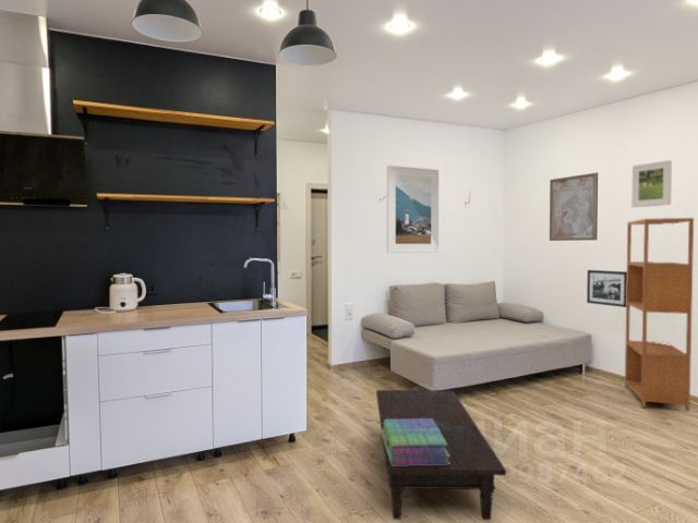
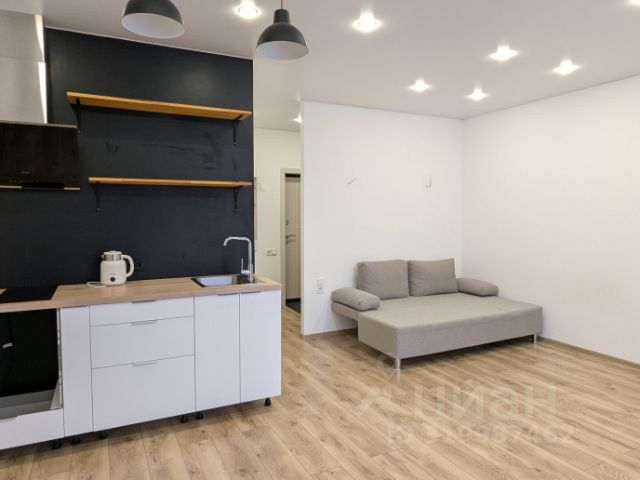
- bookshelf [624,217,695,412]
- stack of books [381,418,450,466]
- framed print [630,159,673,209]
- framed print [386,165,440,254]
- wall art [549,171,599,242]
- picture frame [586,269,627,308]
- coffee table [375,389,507,521]
